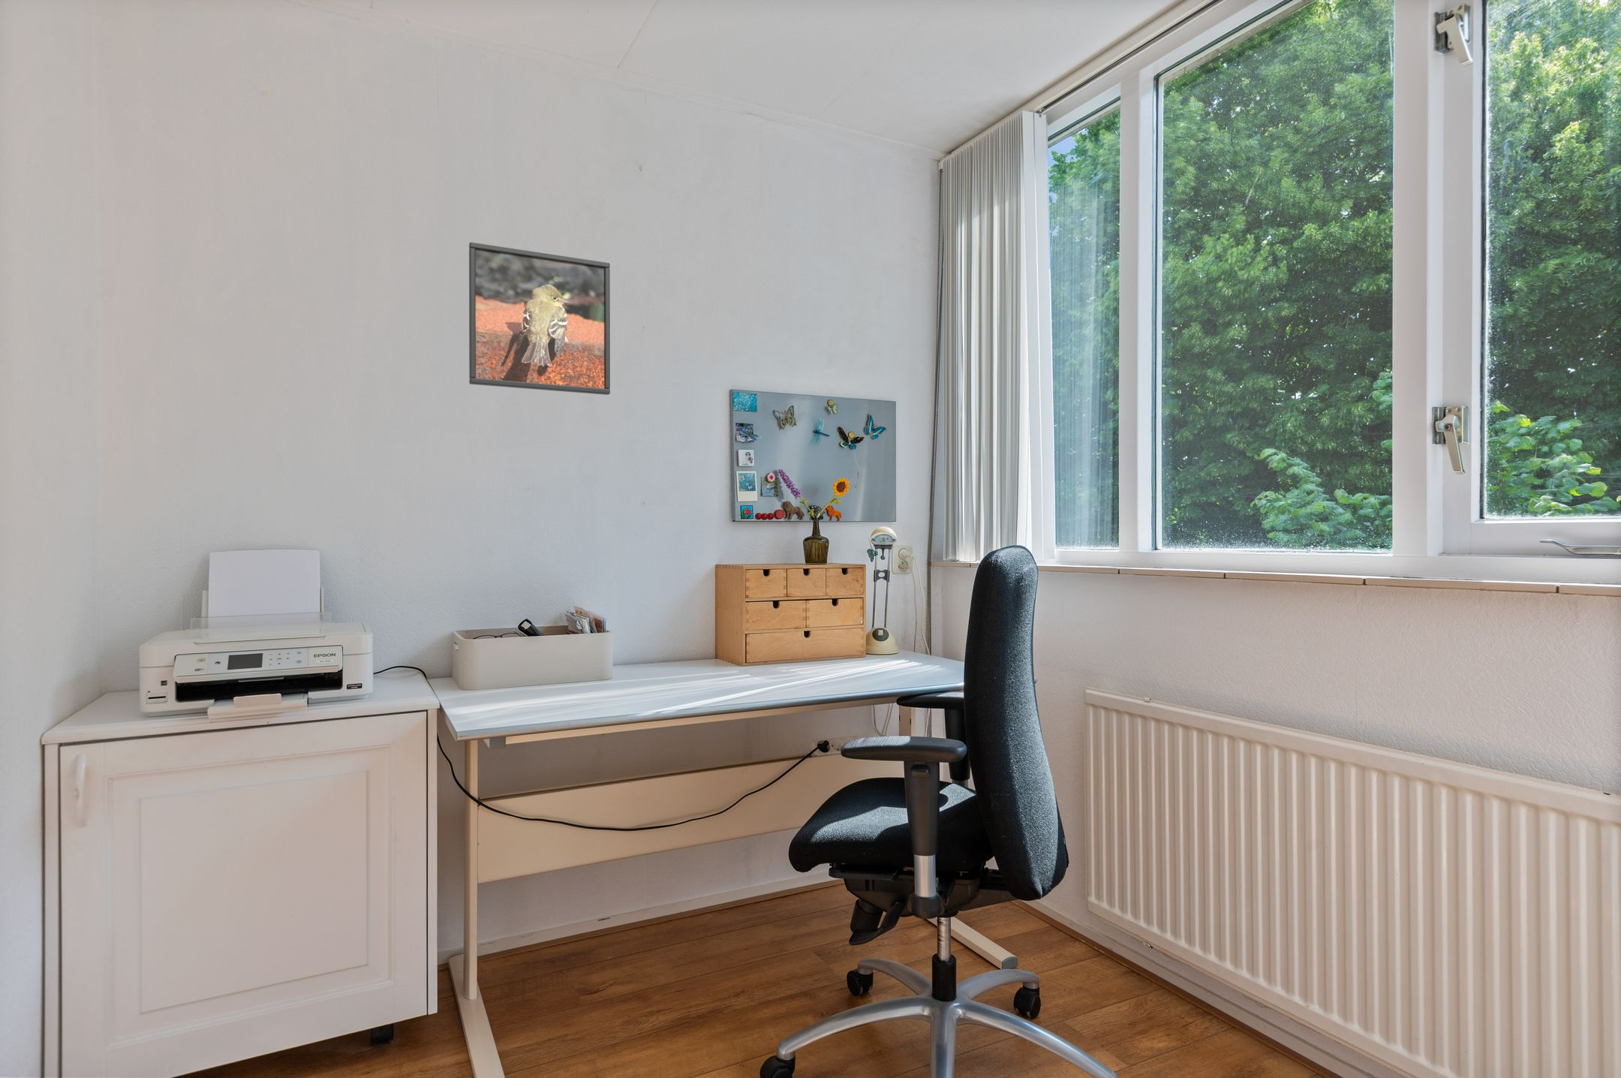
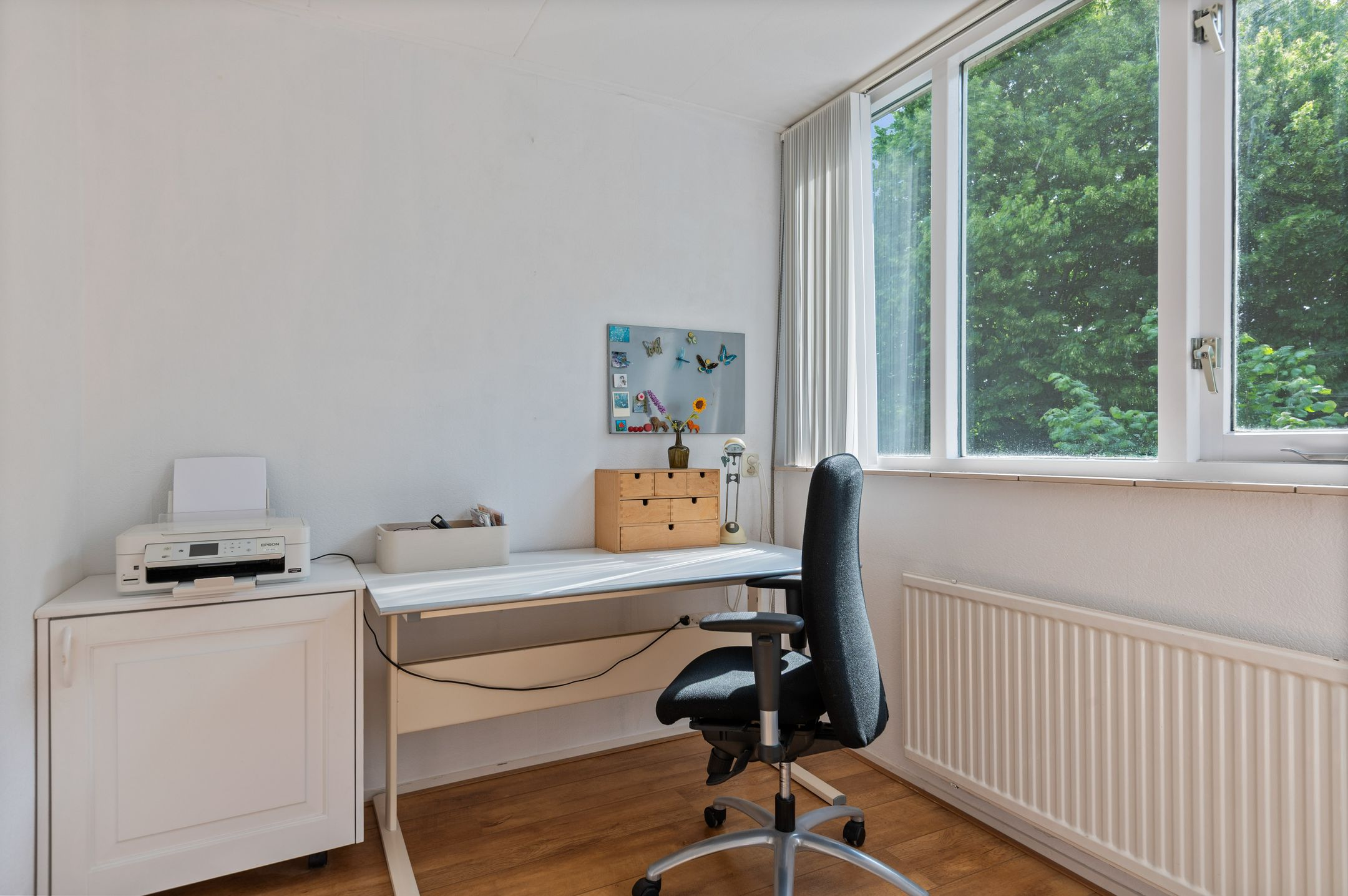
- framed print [468,242,611,396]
